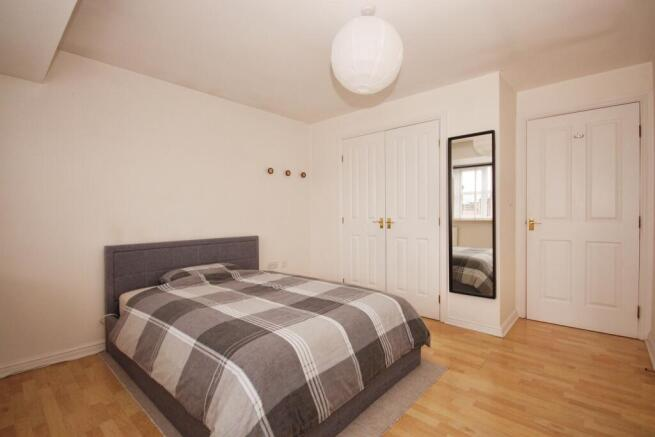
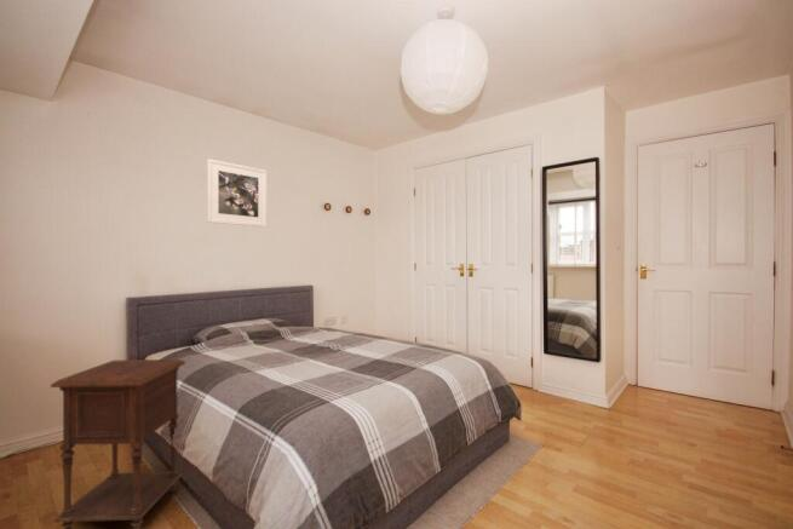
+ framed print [206,157,268,229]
+ nightstand [50,358,186,529]
